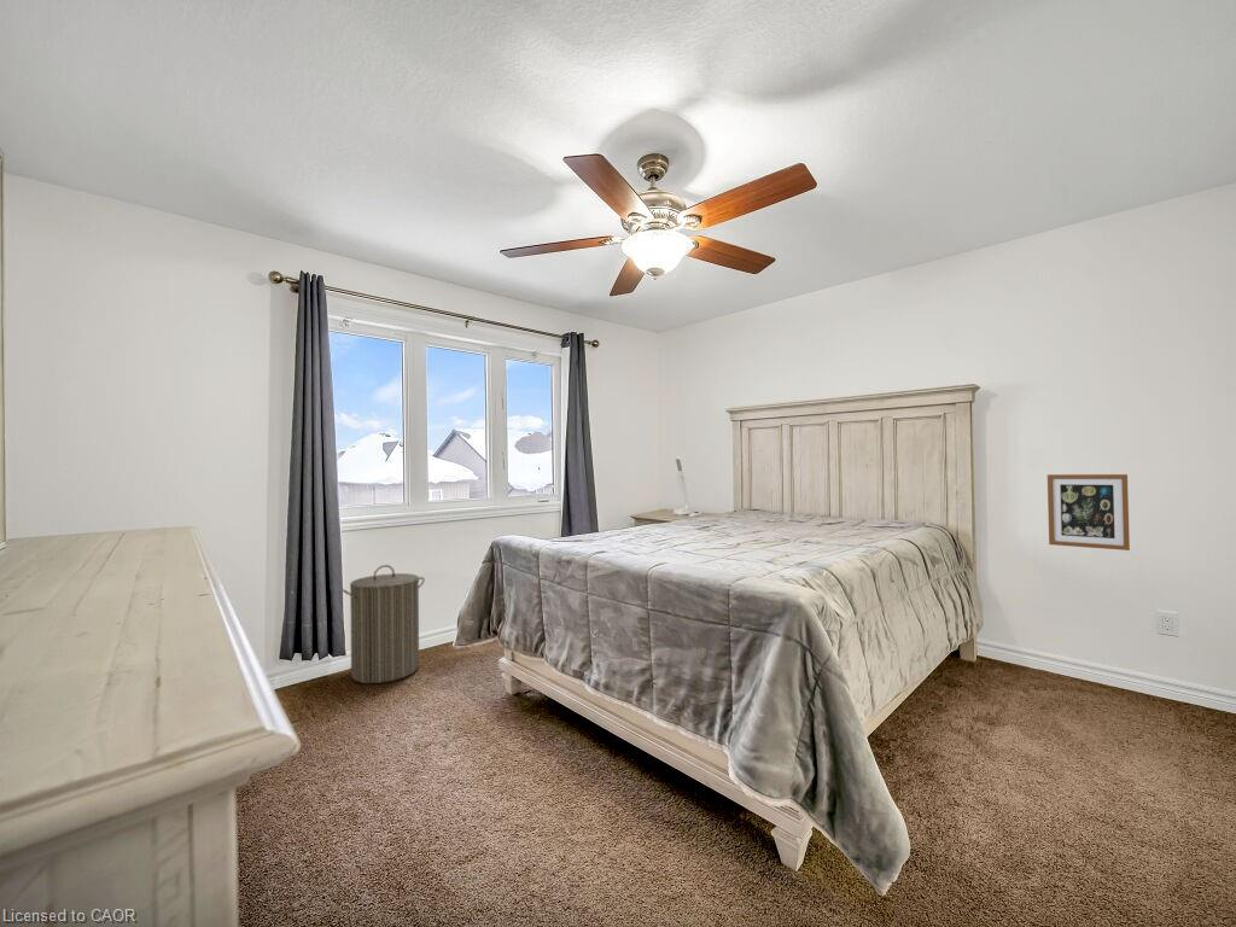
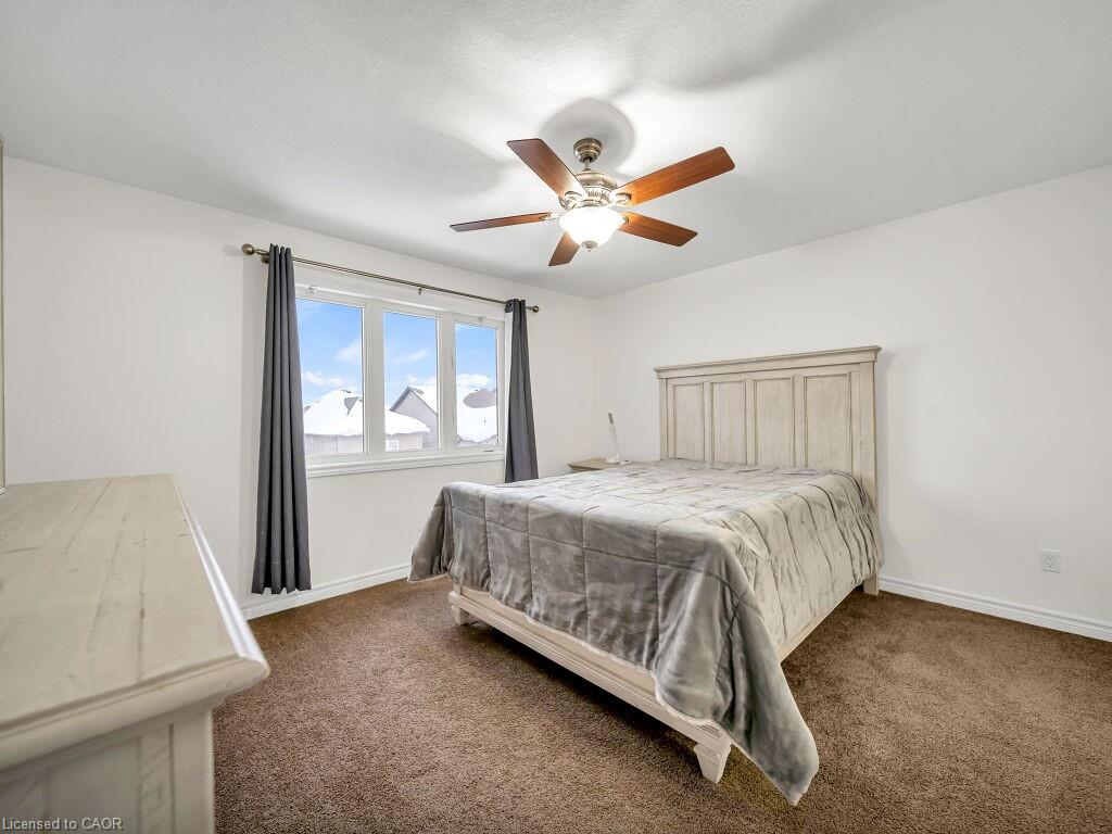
- wall art [1046,473,1131,552]
- laundry hamper [342,564,426,684]
